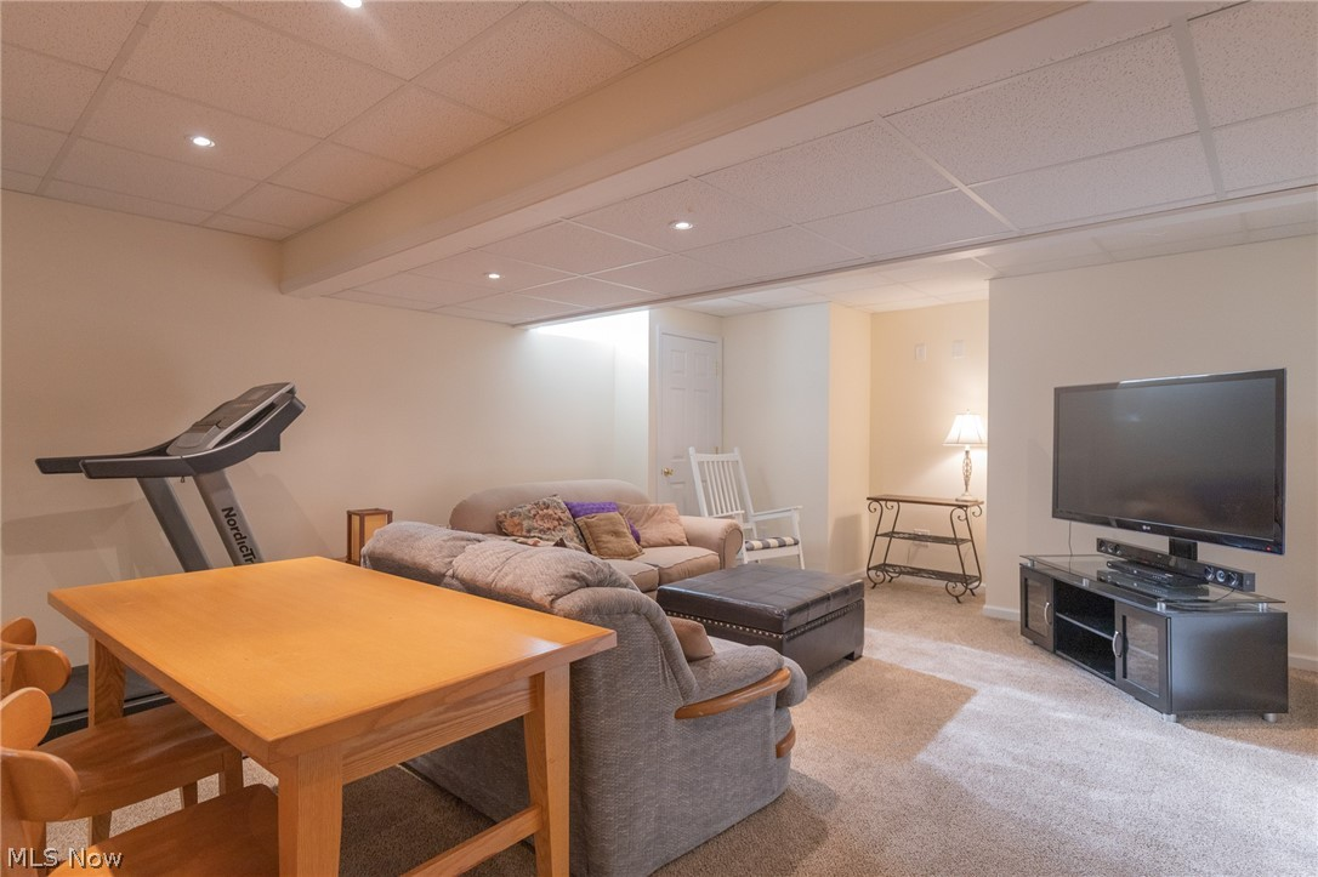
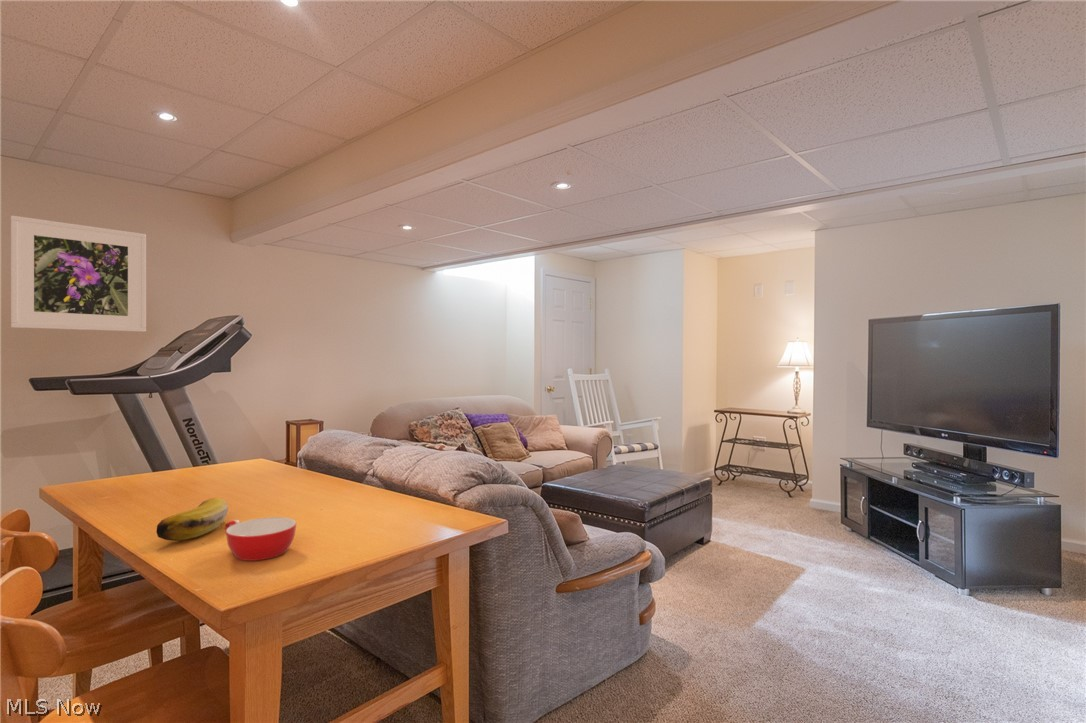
+ bowl [224,516,297,562]
+ banana [155,497,229,542]
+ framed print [10,215,147,333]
